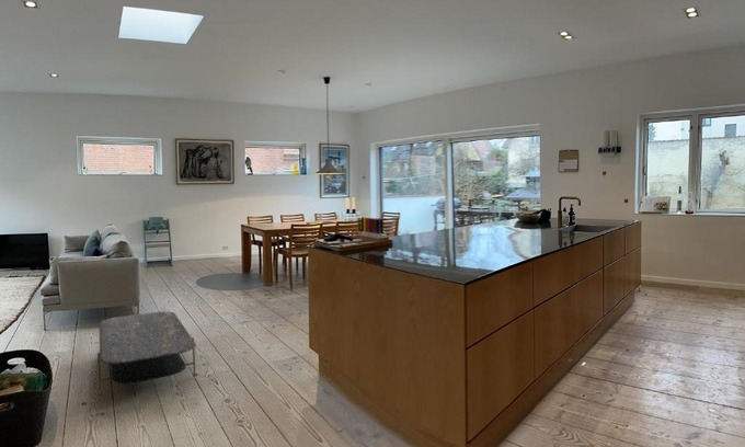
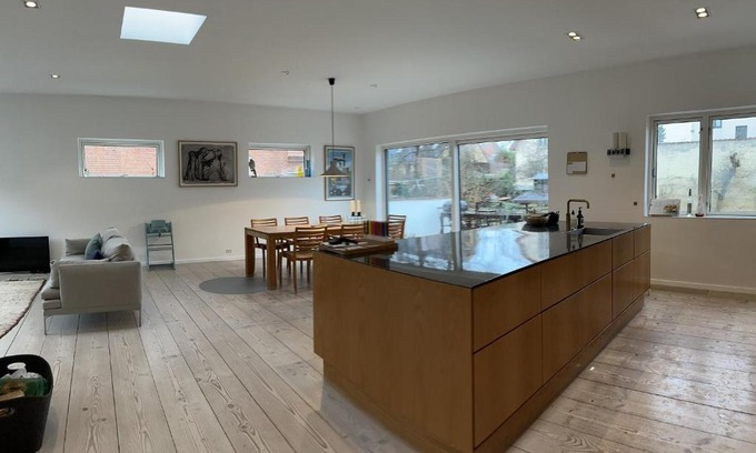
- coffee table [96,310,197,397]
